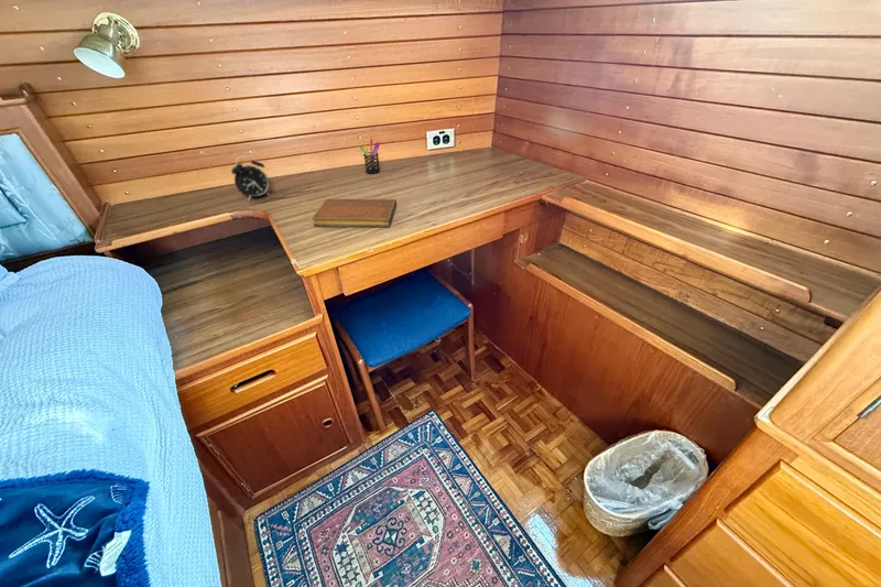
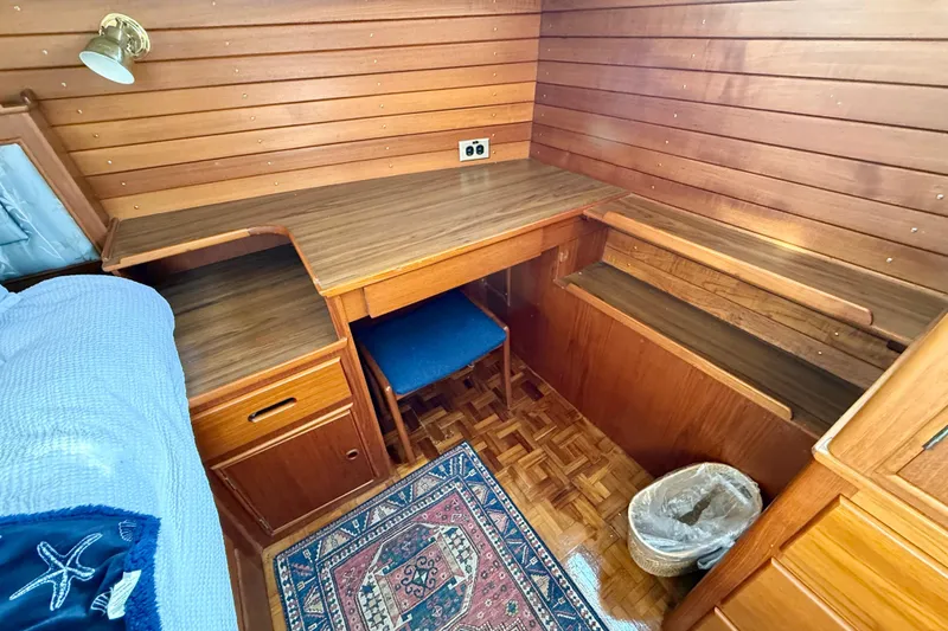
- pen holder [358,138,381,175]
- notebook [312,198,398,228]
- alarm clock [230,154,271,202]
